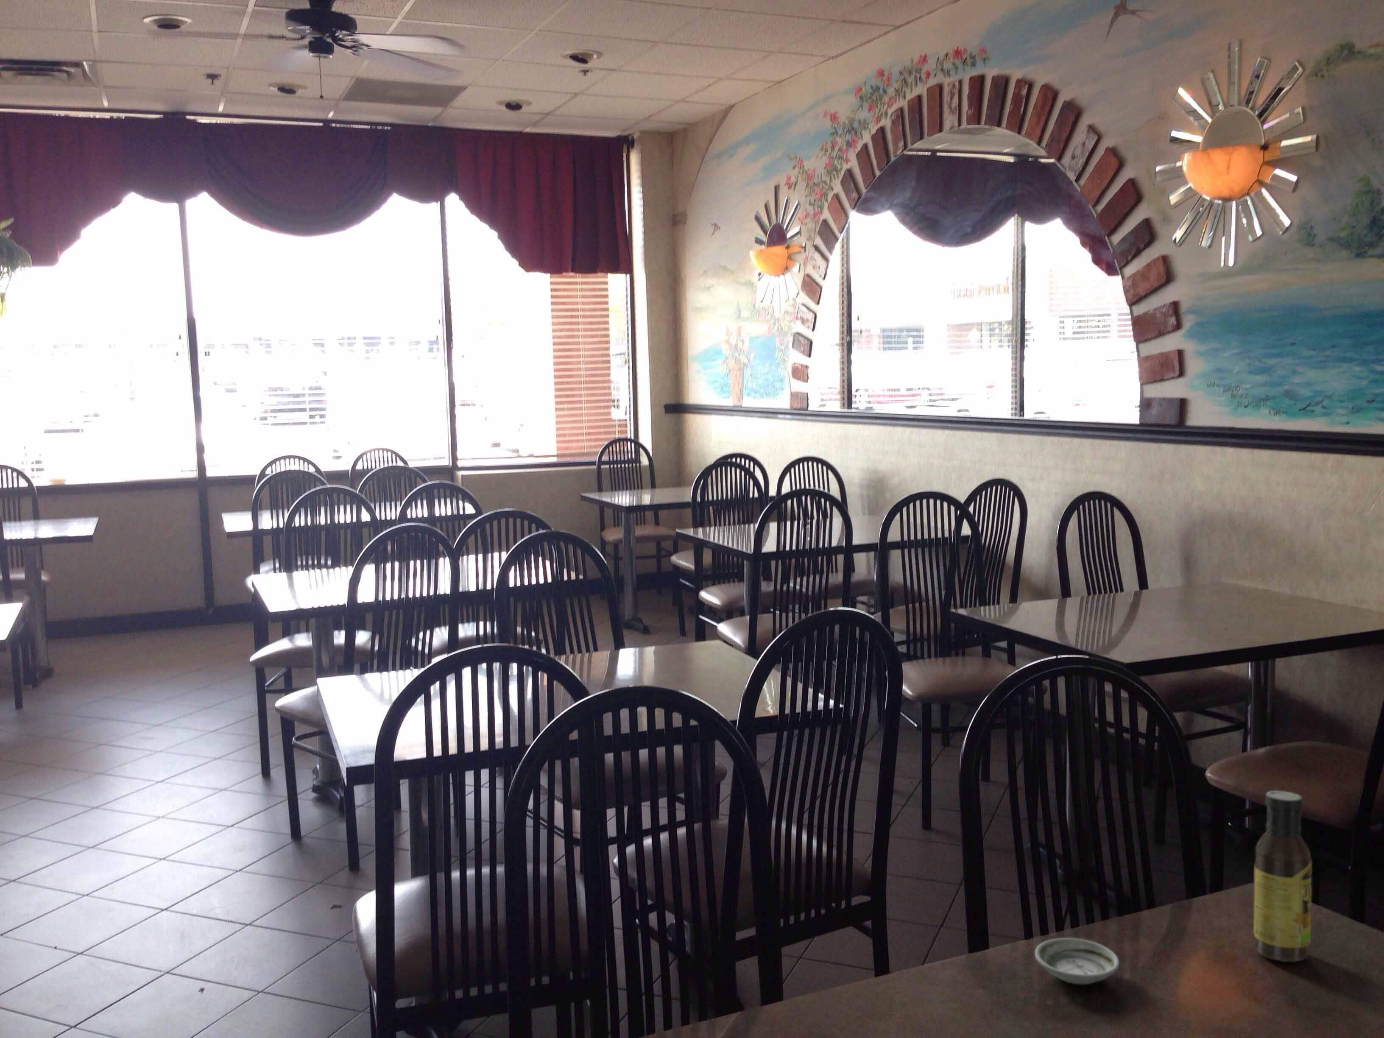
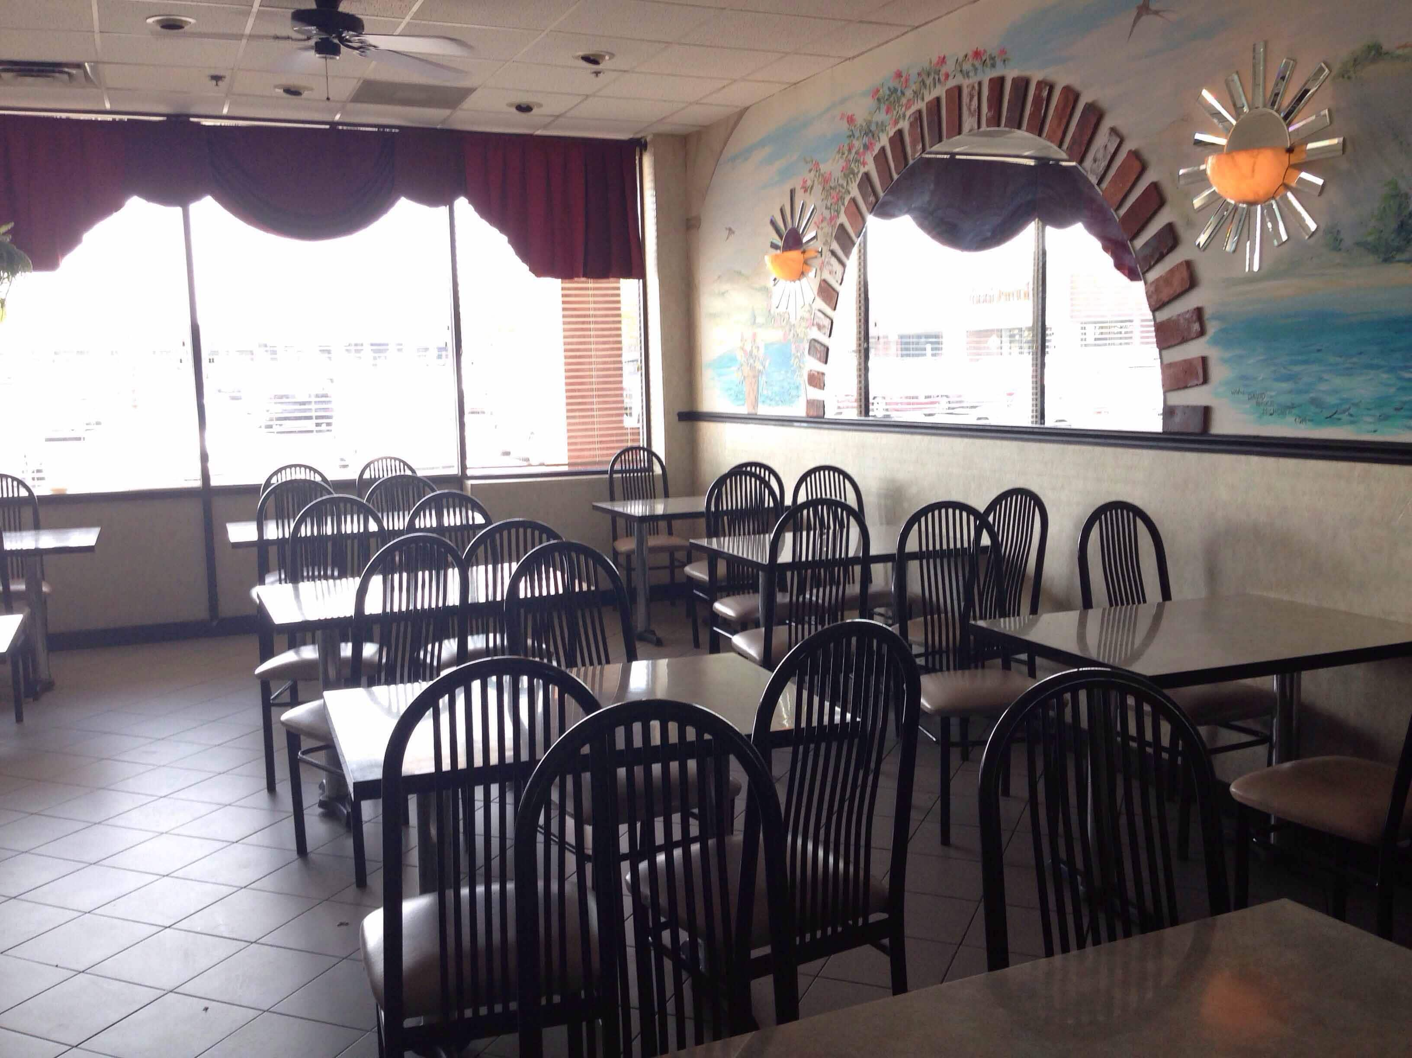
- sauce bottle [1253,790,1312,962]
- saucer [1034,938,1120,985]
